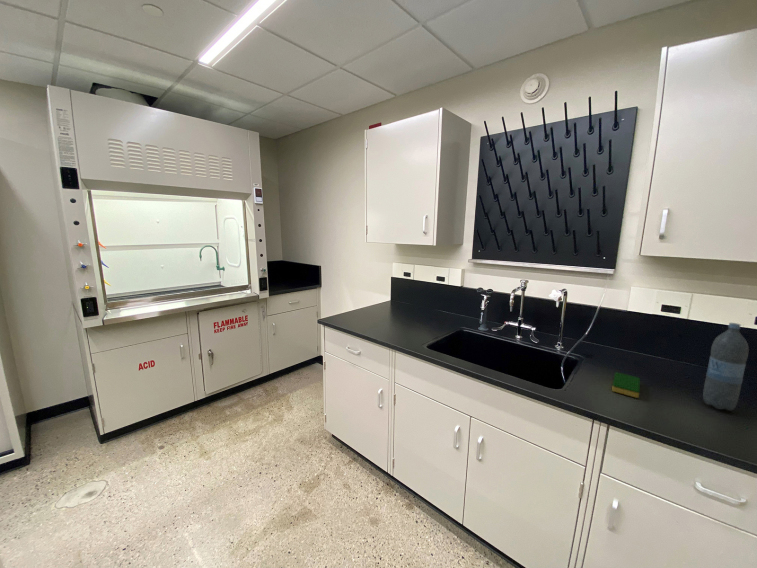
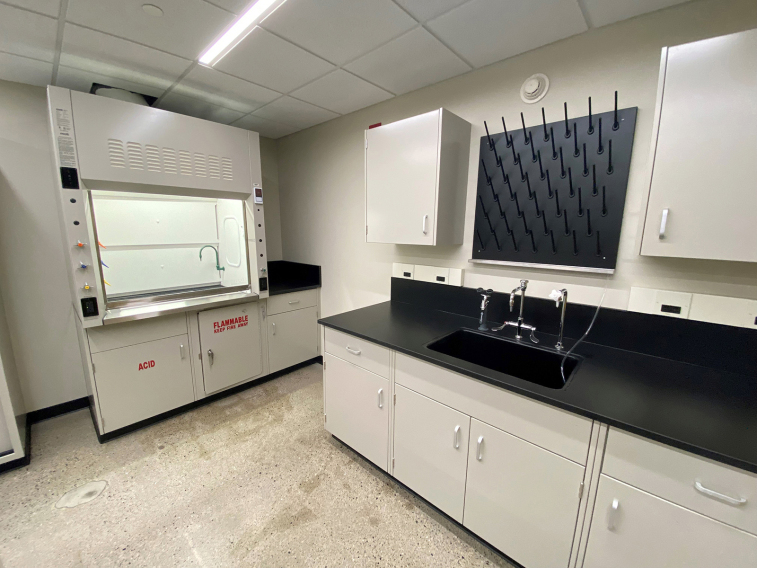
- dish sponge [611,371,641,399]
- water bottle [702,322,750,412]
